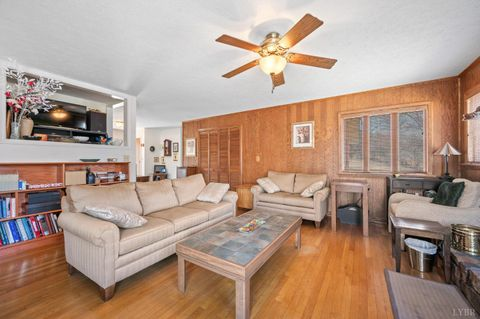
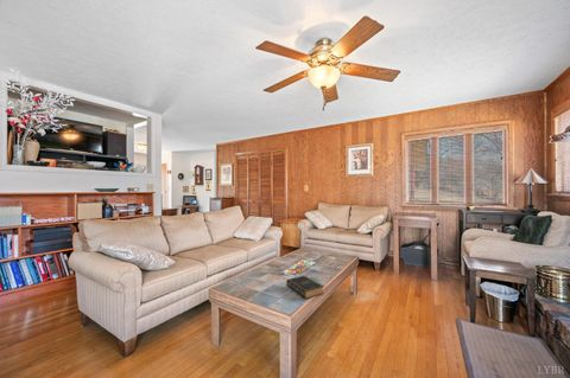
+ book [285,275,325,300]
